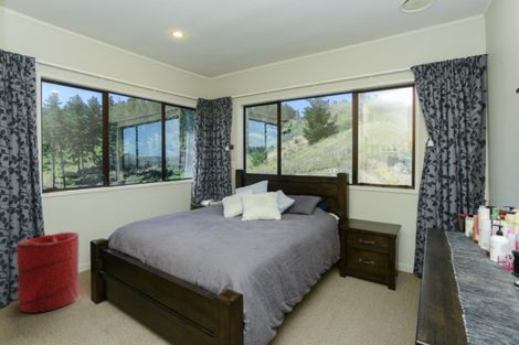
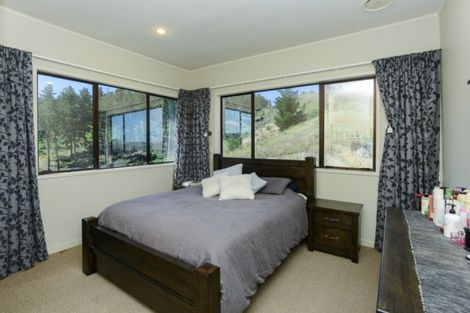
- laundry hamper [17,231,81,314]
